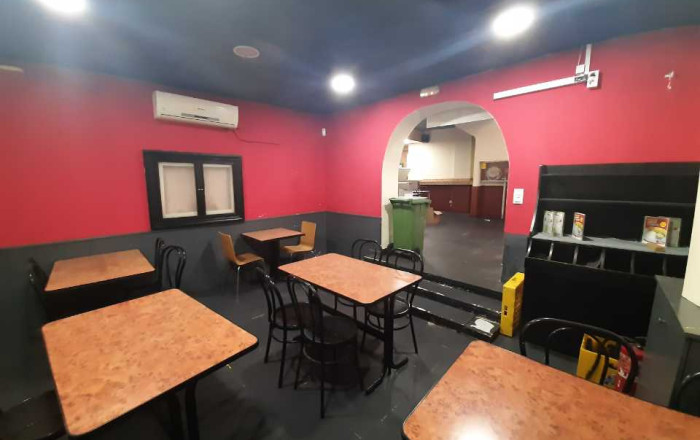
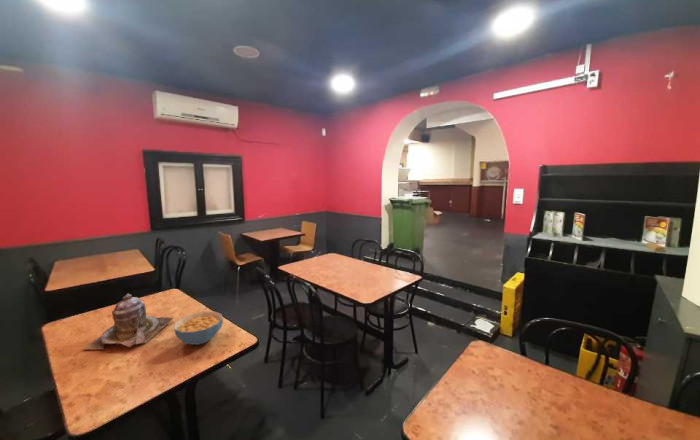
+ teapot [82,292,174,350]
+ cereal bowl [173,311,224,346]
